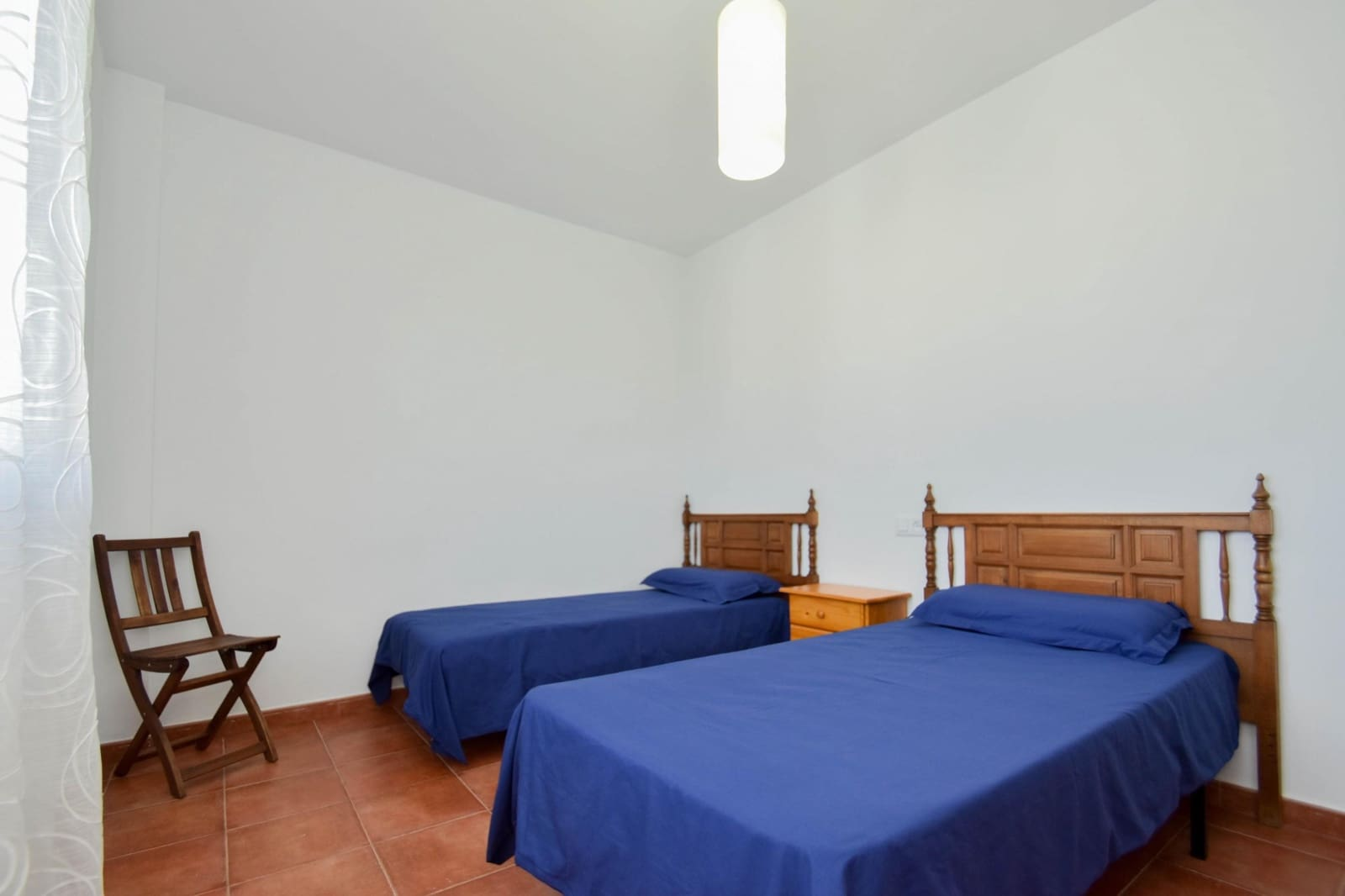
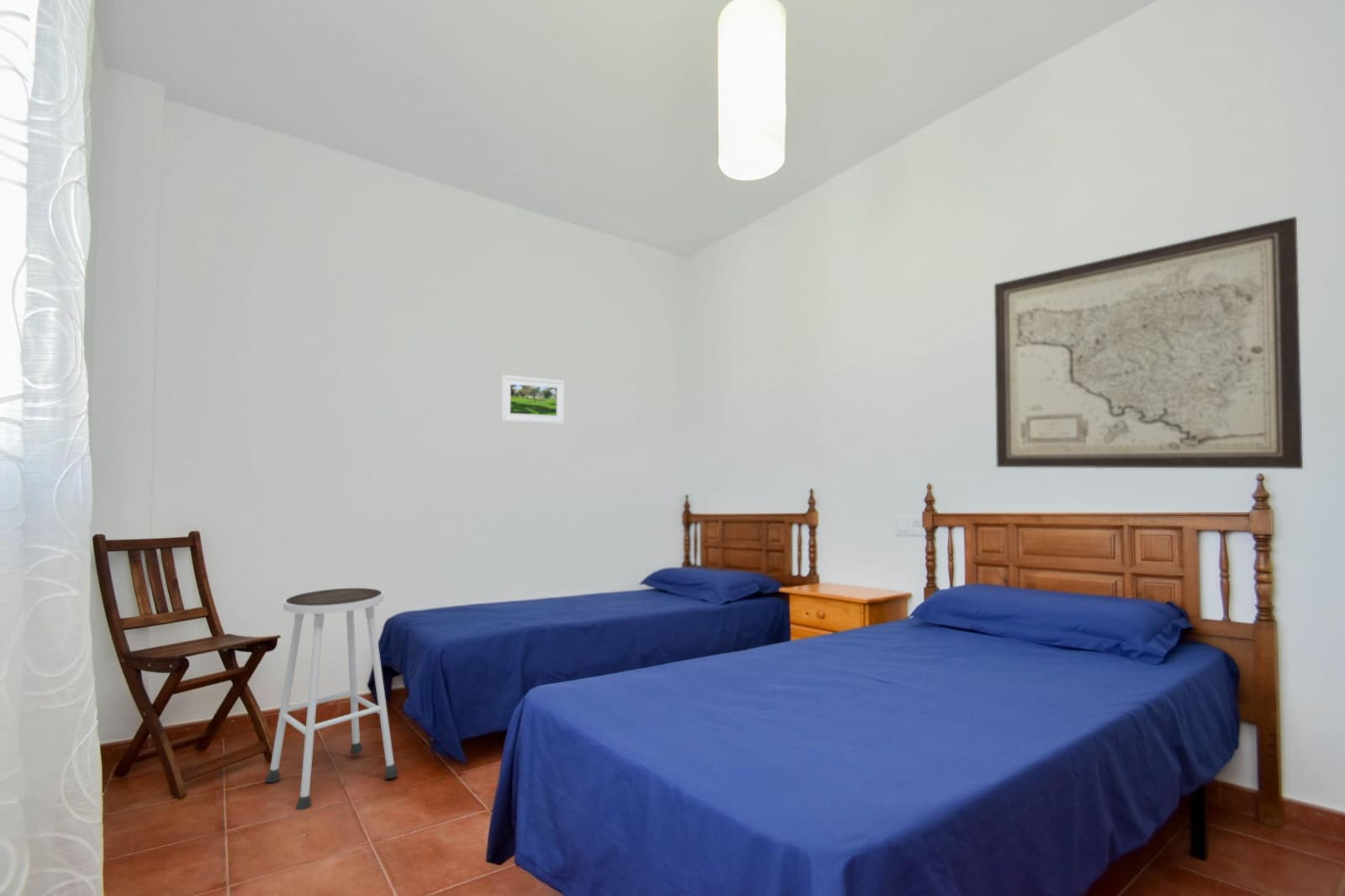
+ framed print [500,374,565,425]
+ wall art [994,216,1304,470]
+ stool [265,587,399,811]
